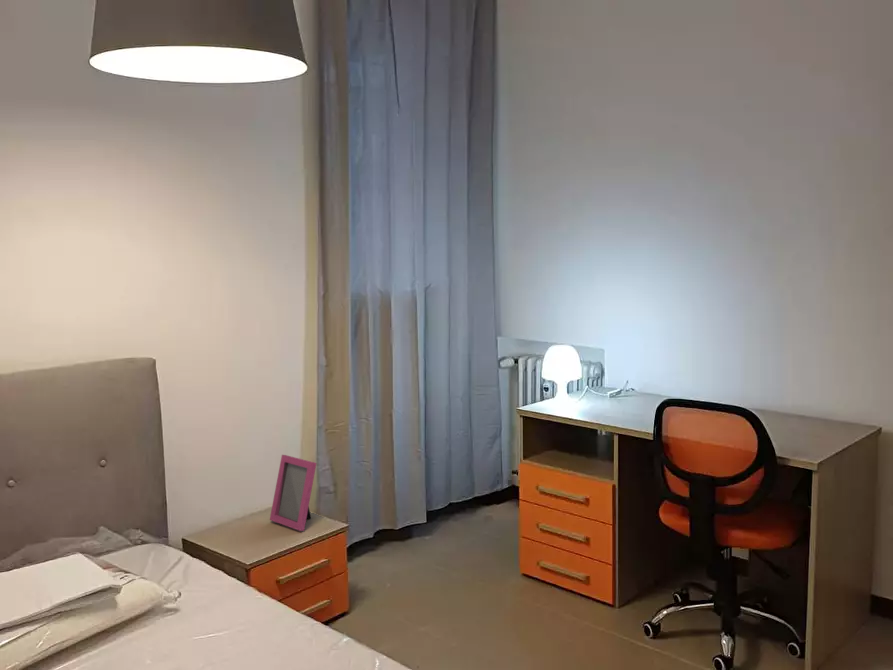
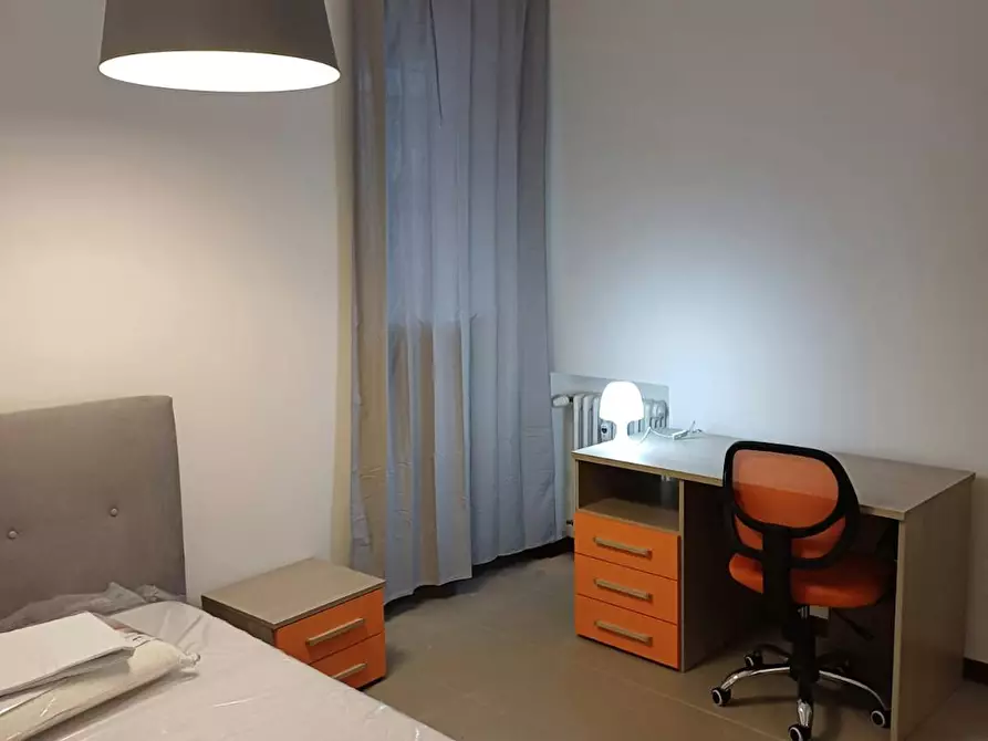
- picture frame [269,454,317,532]
